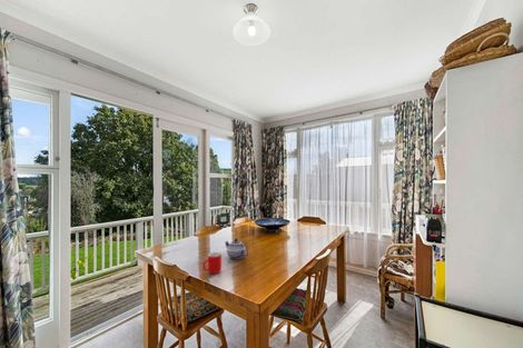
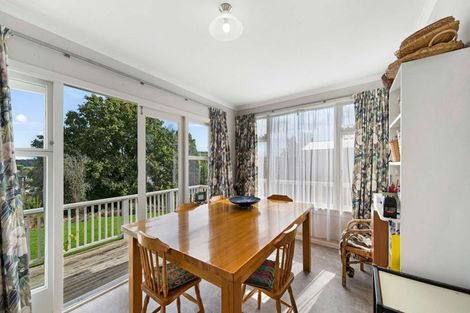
- cup [201,251,223,275]
- teapot [224,238,249,260]
